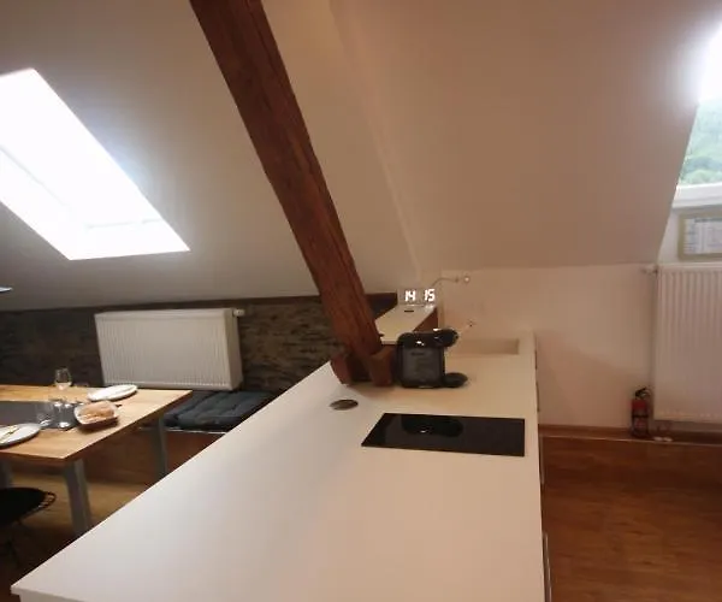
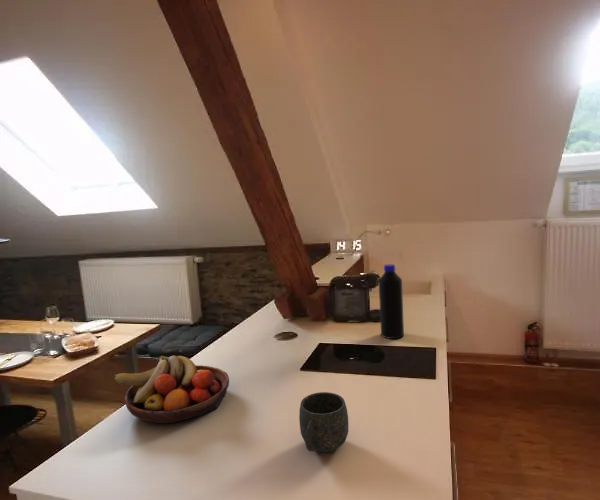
+ fruit bowl [113,355,230,425]
+ bottle [378,263,405,340]
+ mug [298,391,349,454]
